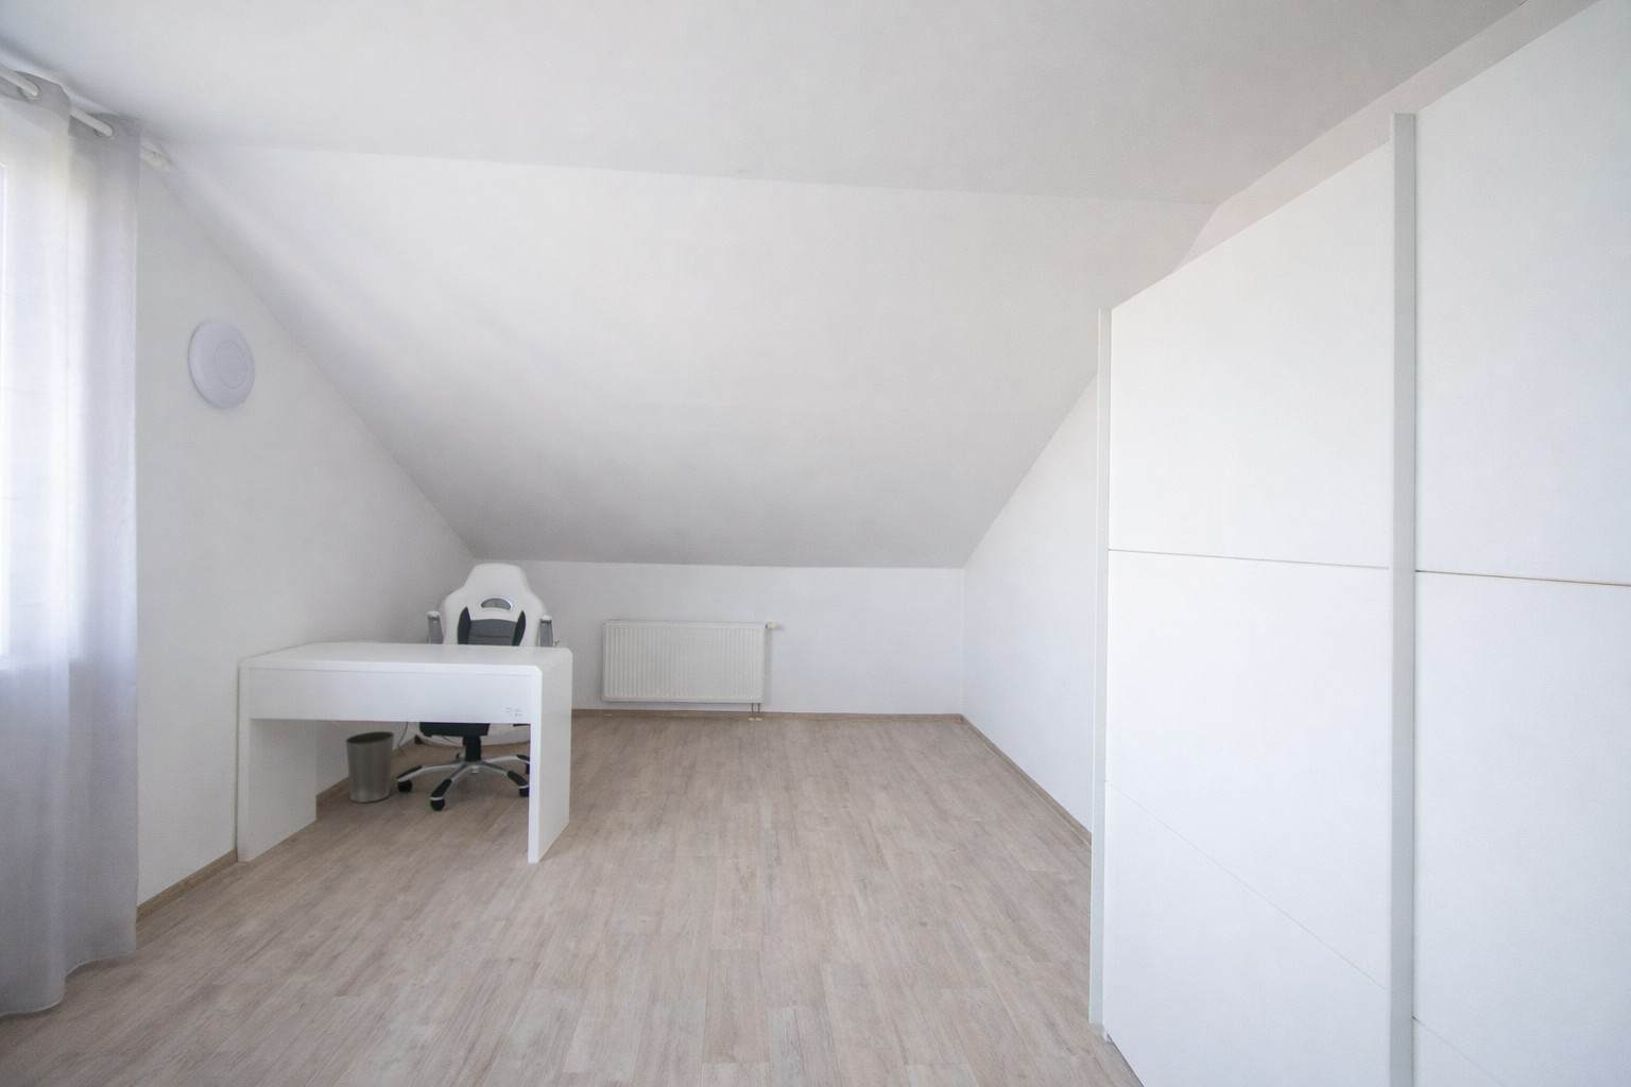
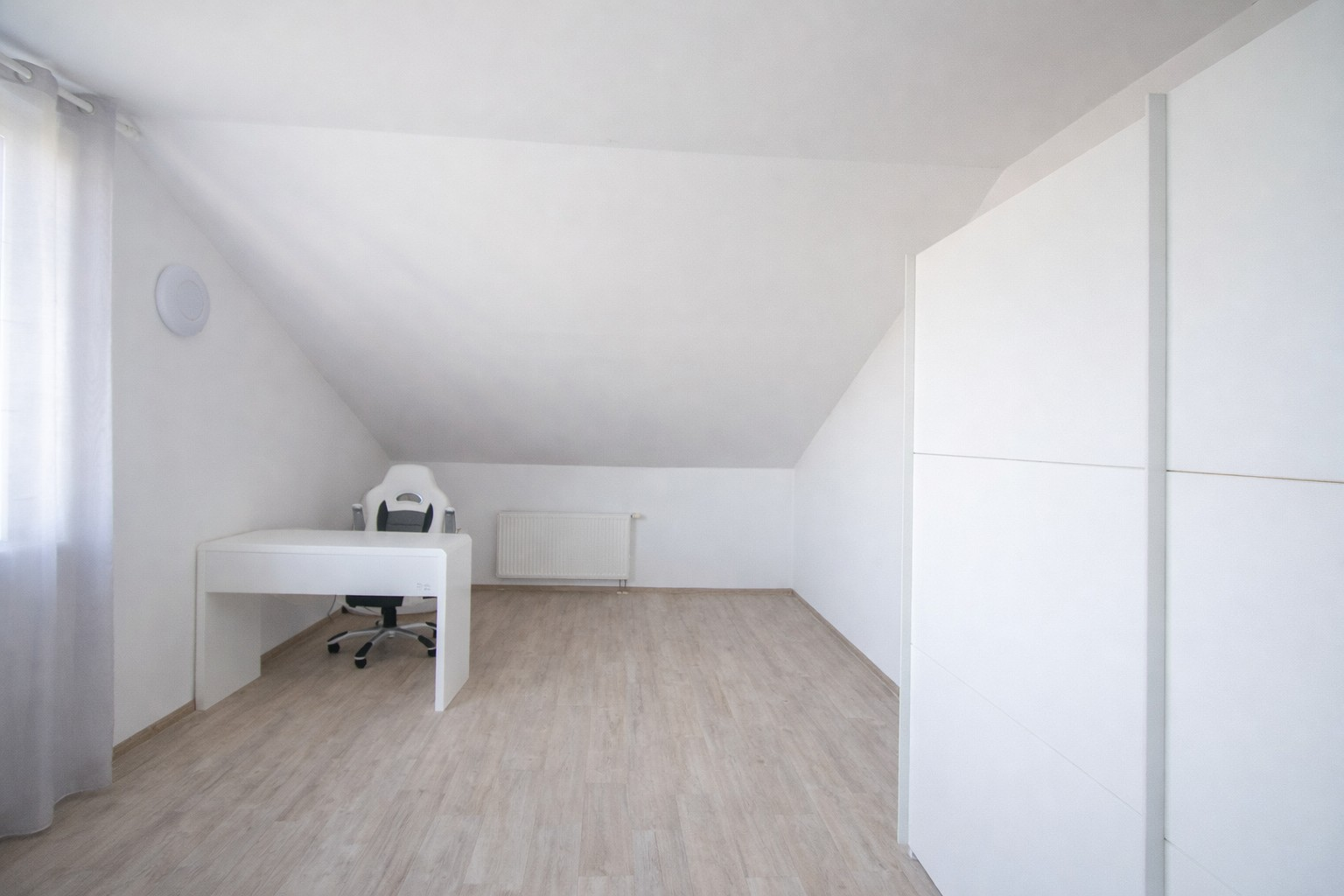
- waste basket [343,730,394,803]
